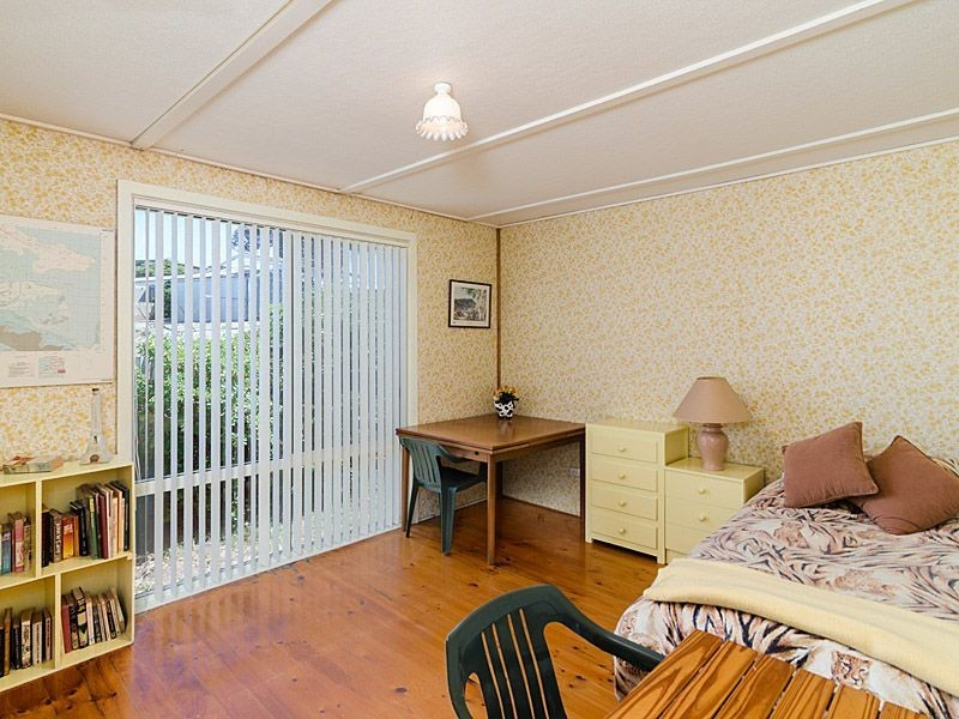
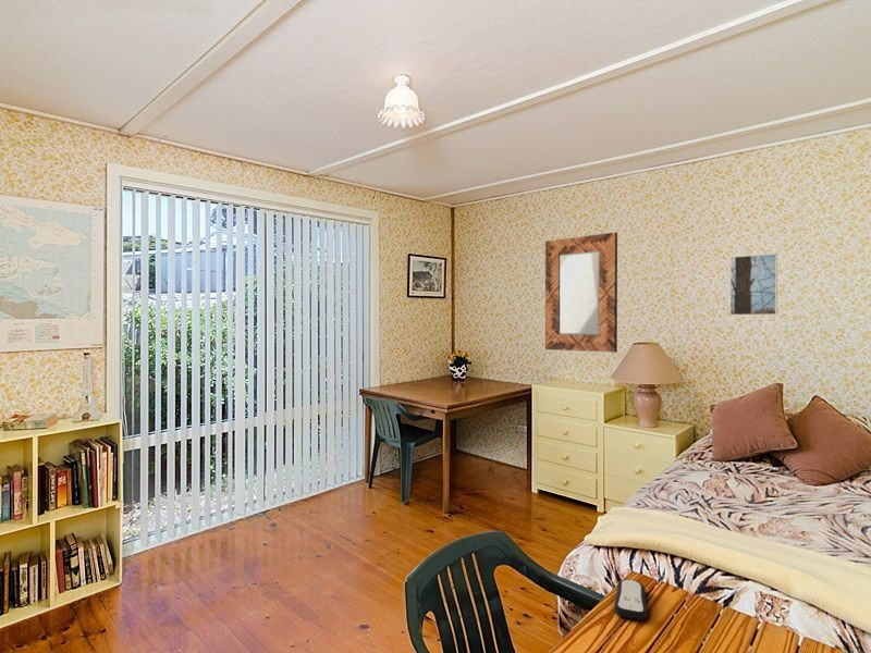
+ remote control [613,578,649,621]
+ home mirror [544,232,618,354]
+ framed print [729,252,778,317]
